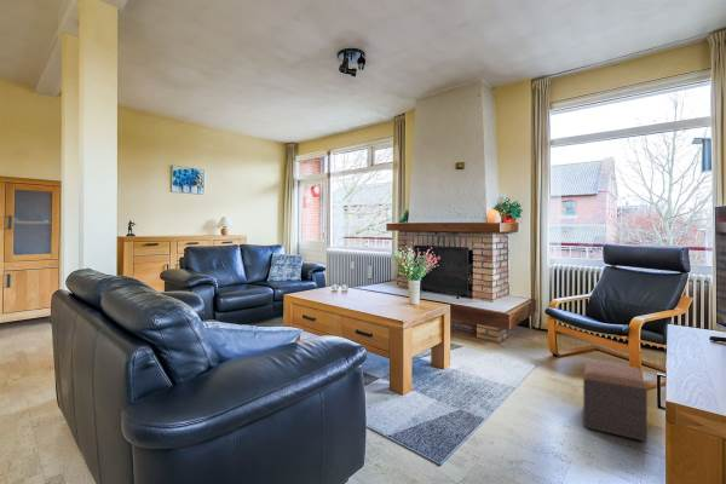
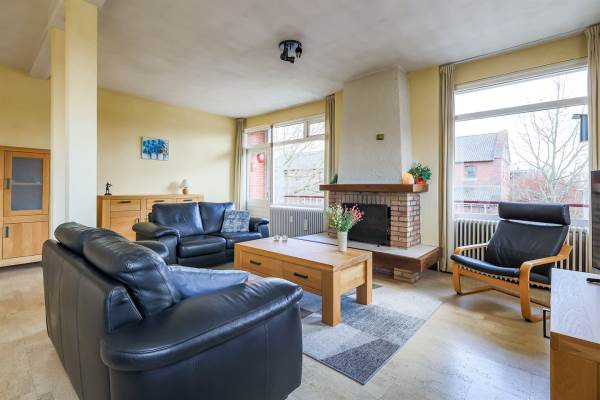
- footstool [582,359,649,443]
